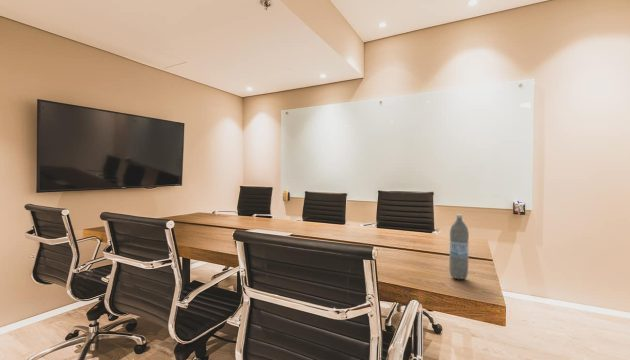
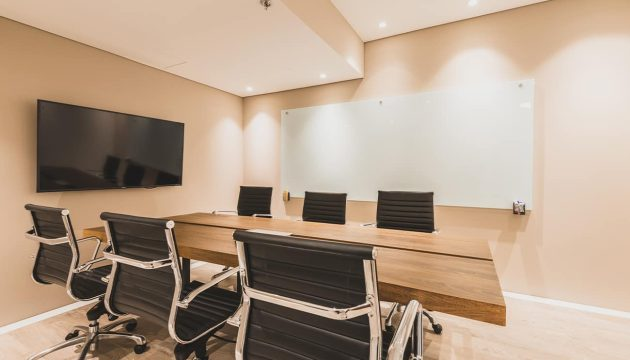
- water bottle [448,213,470,280]
